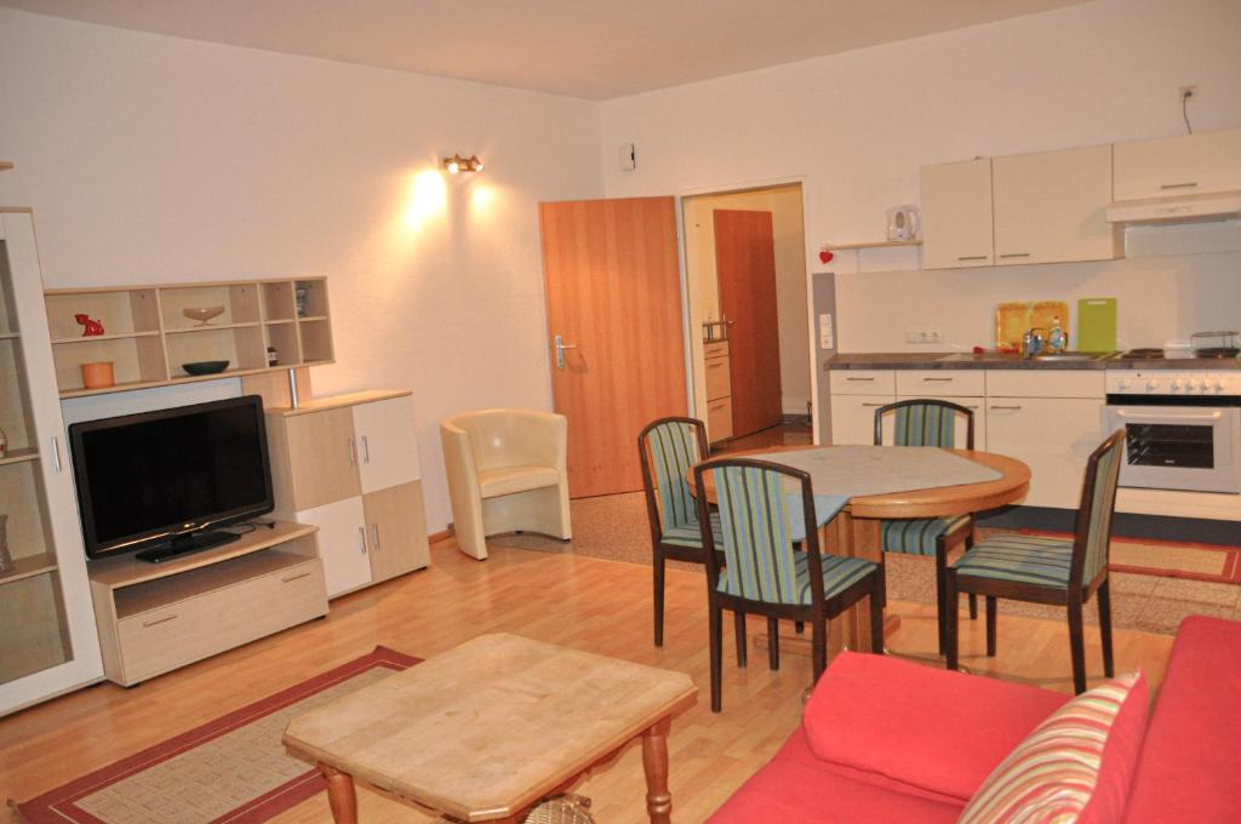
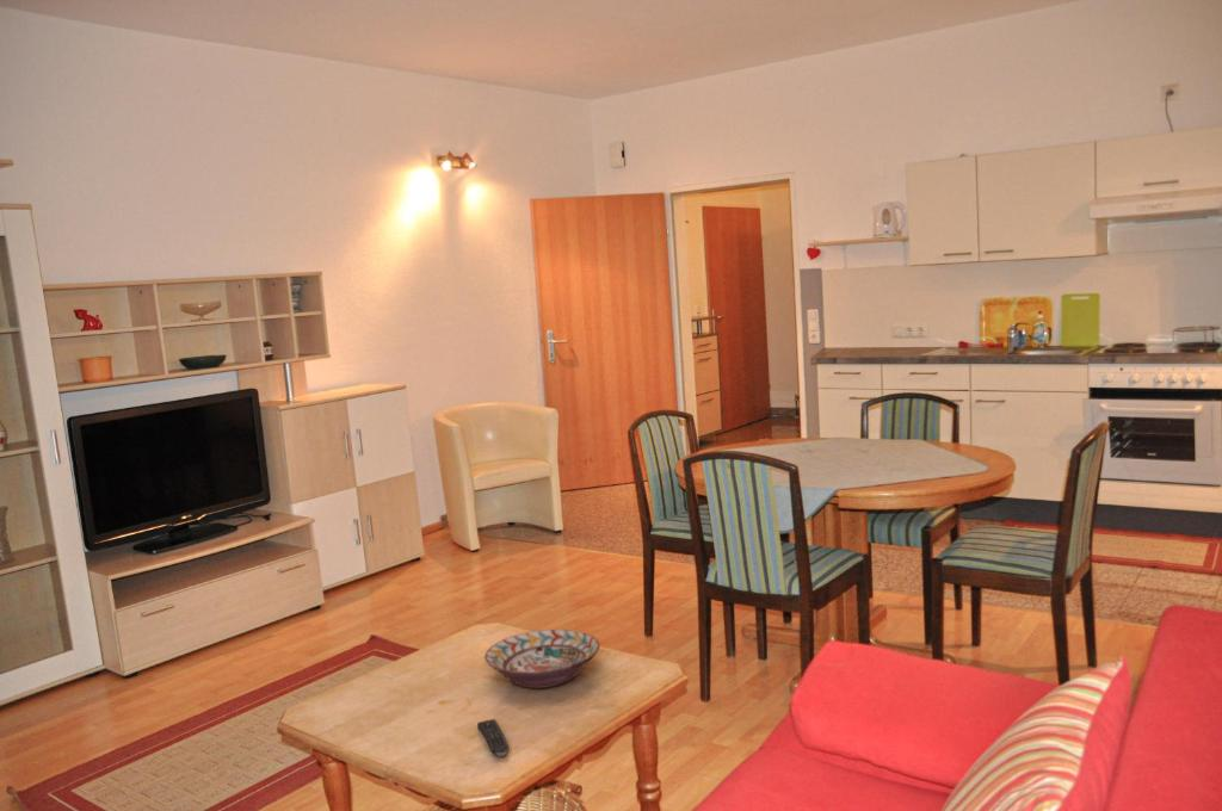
+ decorative bowl [483,629,600,689]
+ remote control [476,718,511,757]
